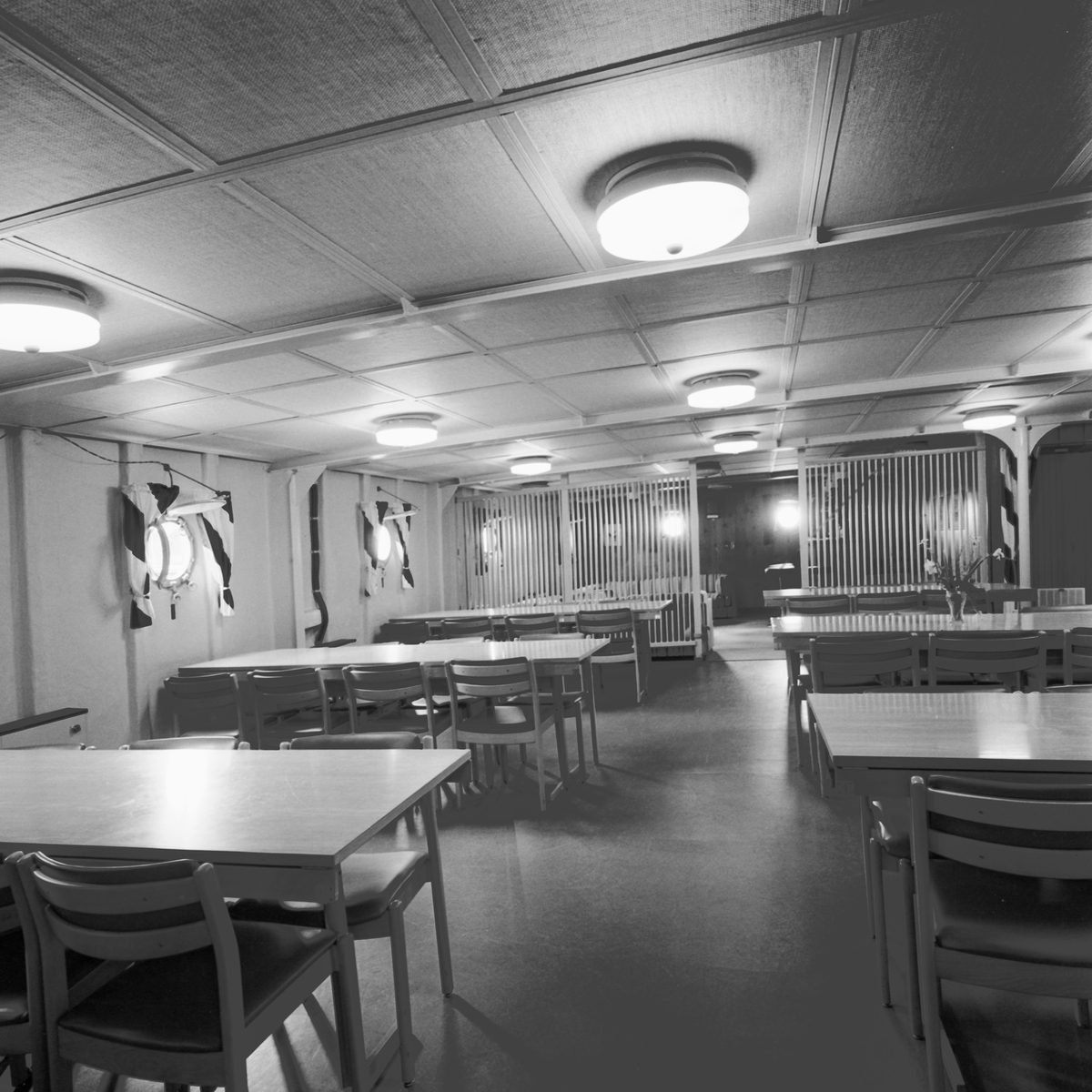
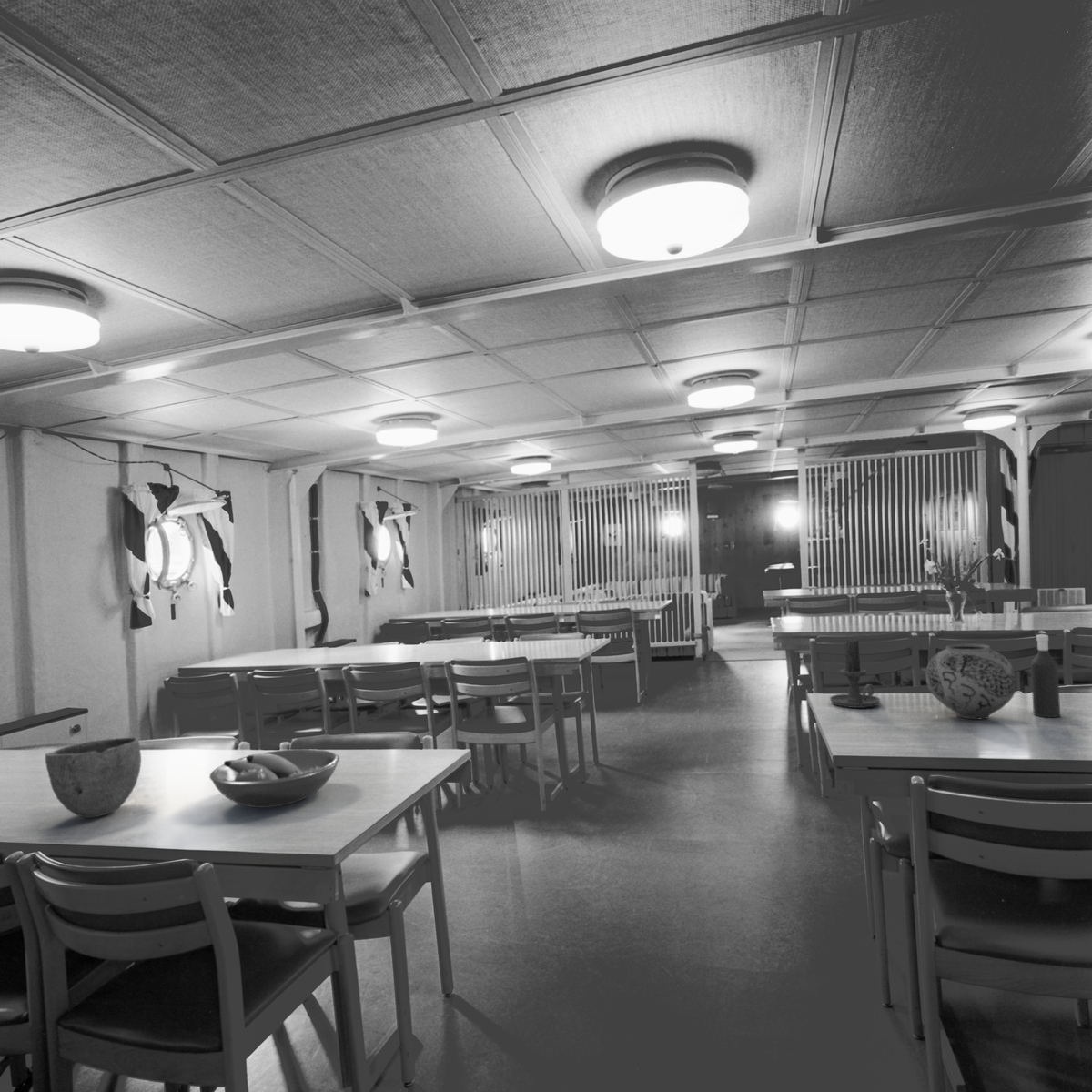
+ bottle [1030,634,1061,718]
+ vase [925,642,1017,721]
+ candle holder [829,638,881,709]
+ fruit bowl [208,748,340,808]
+ bowl [45,736,142,819]
